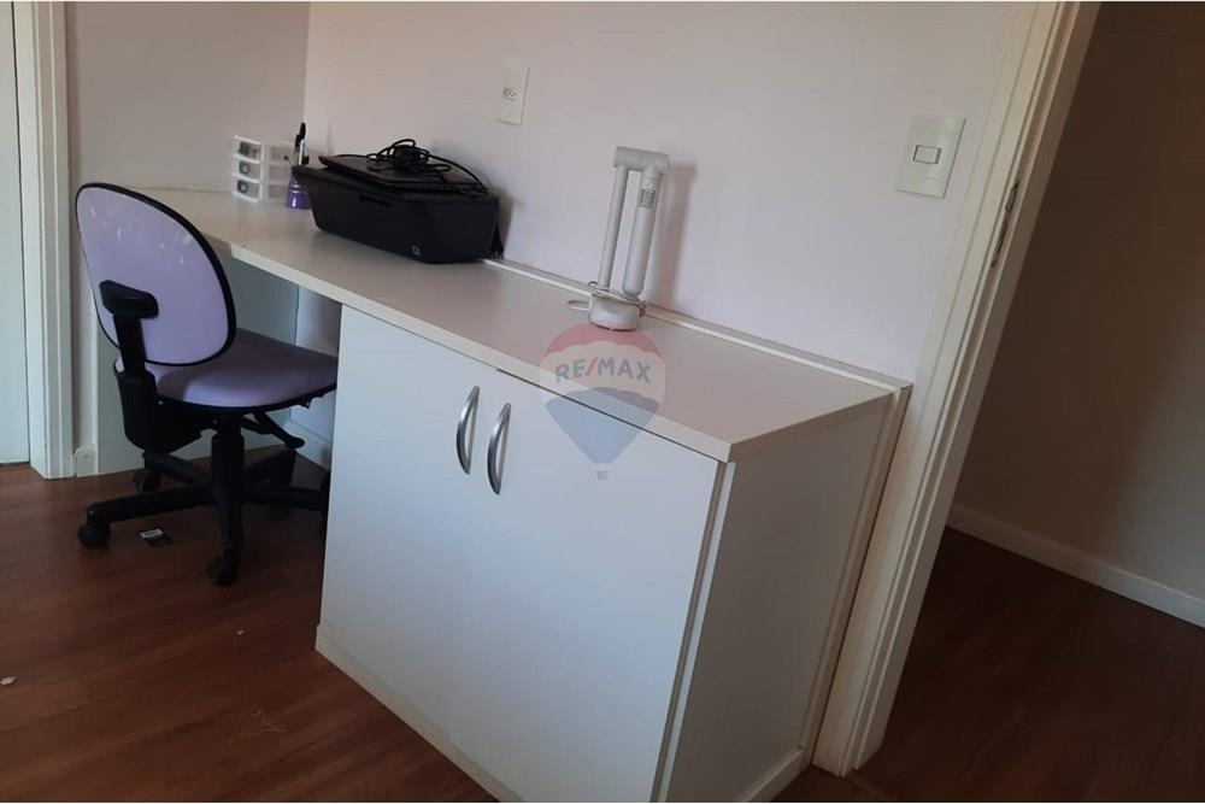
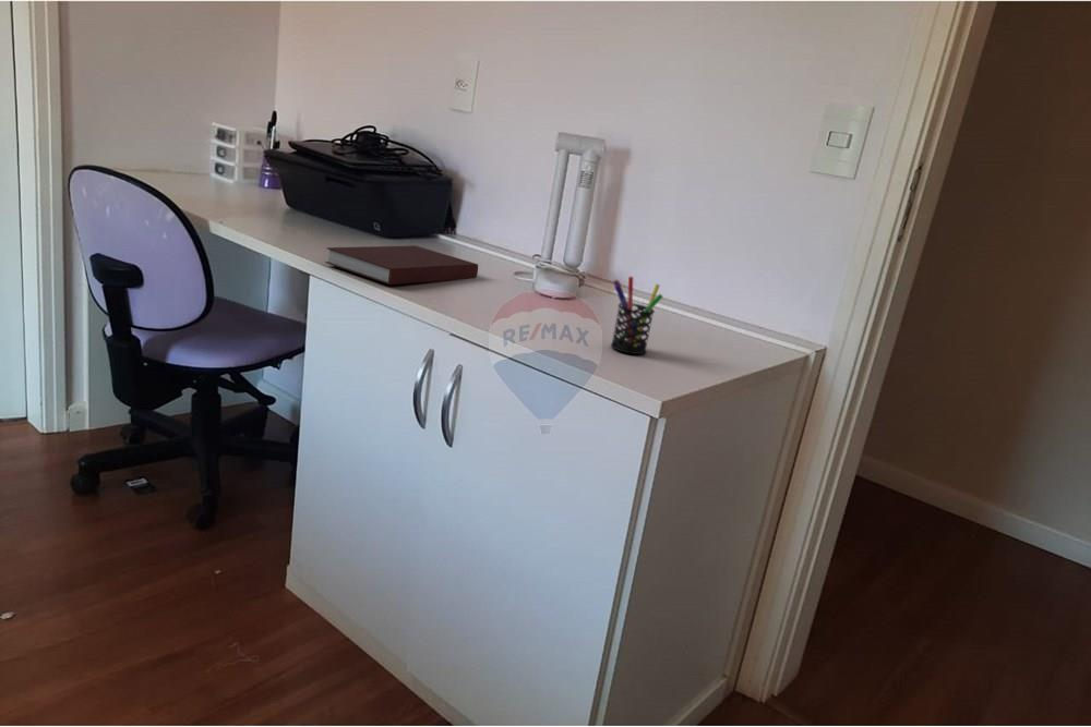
+ notebook [324,244,479,286]
+ pen holder [610,276,663,355]
